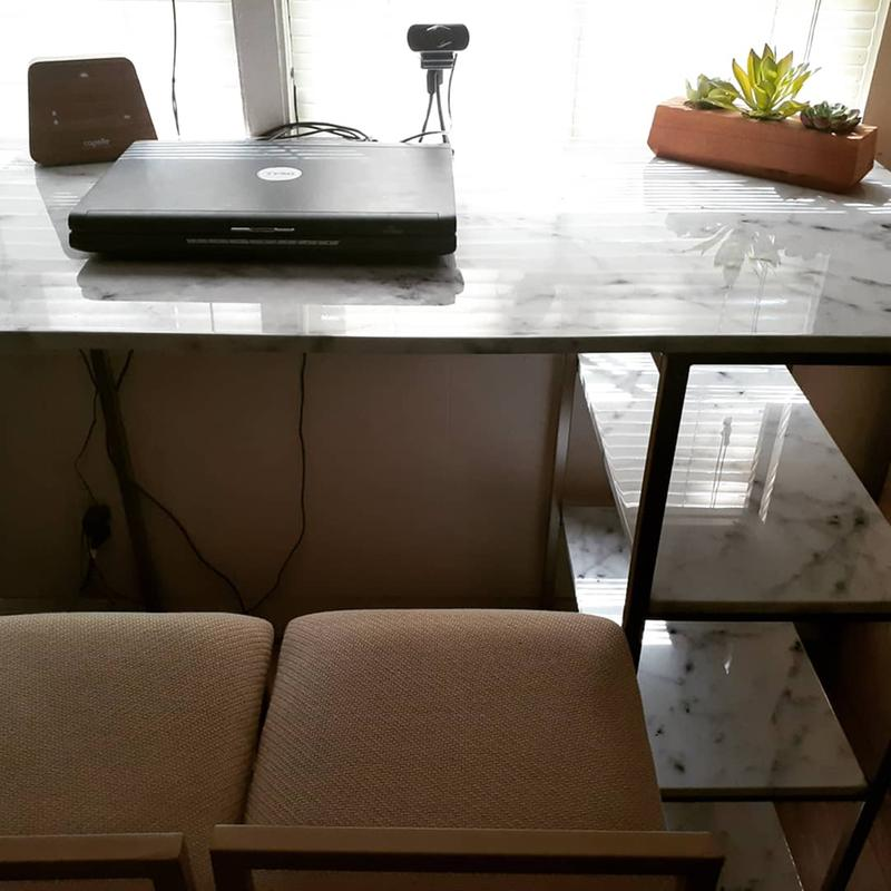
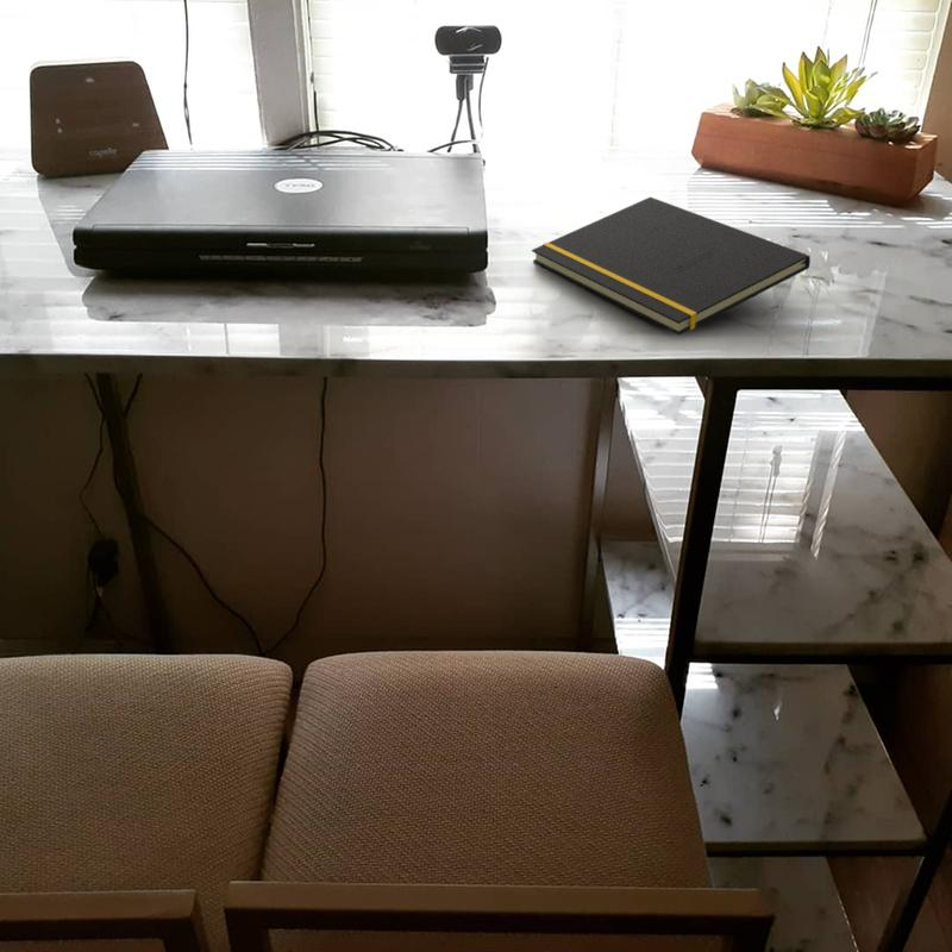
+ notepad [531,196,812,337]
